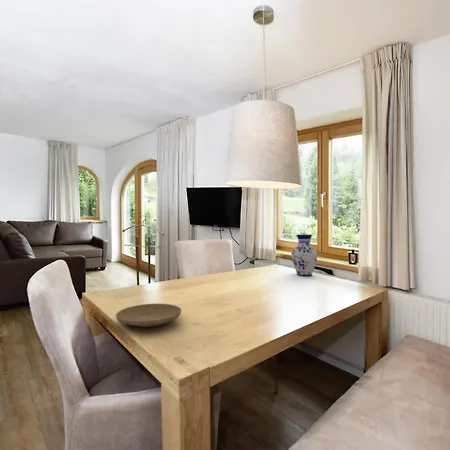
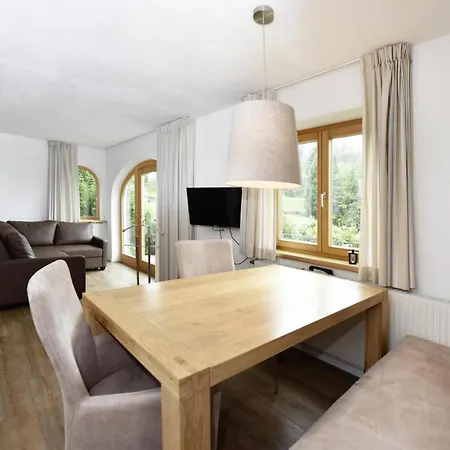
- plate [115,303,182,328]
- vase [291,234,318,277]
